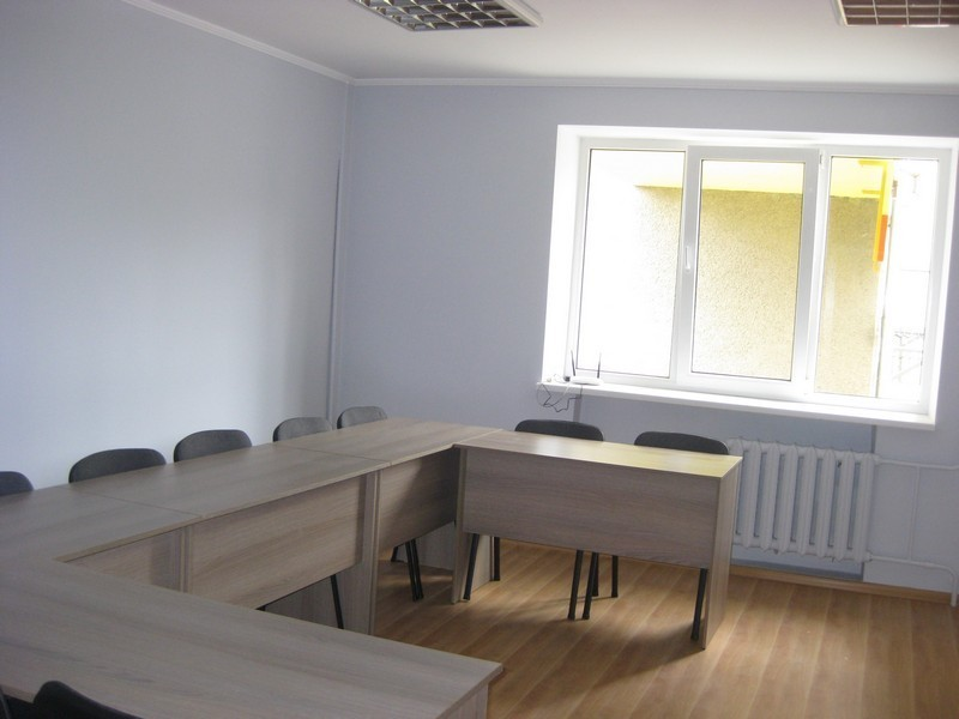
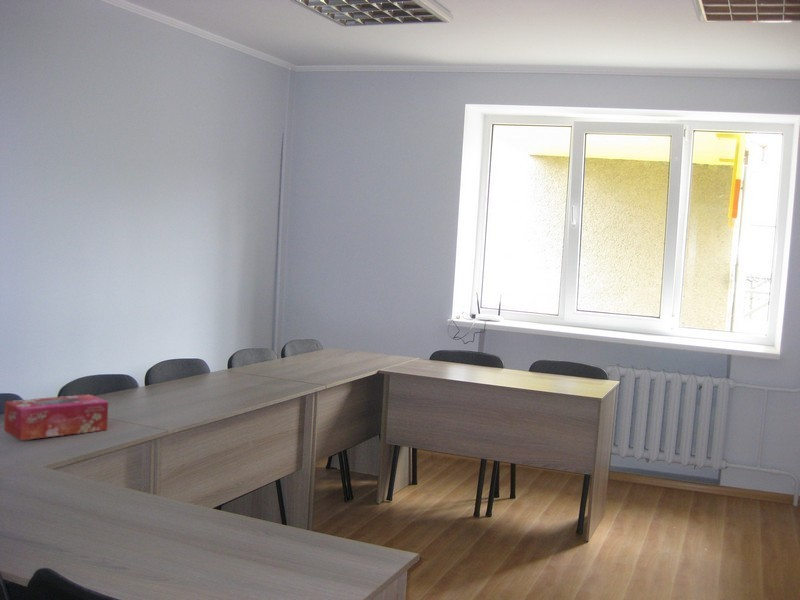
+ tissue box [3,393,109,441]
